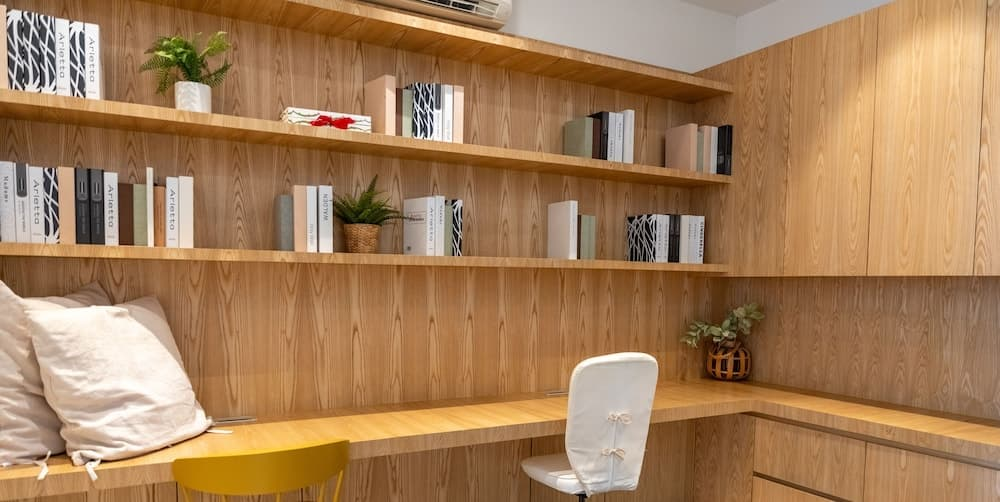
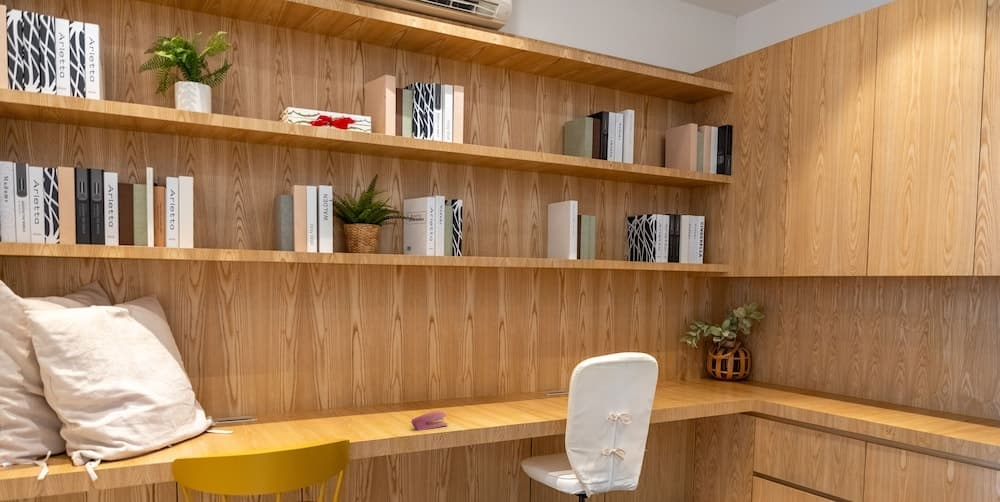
+ stapler [410,410,449,432]
